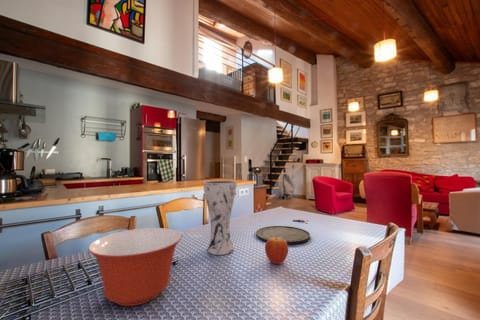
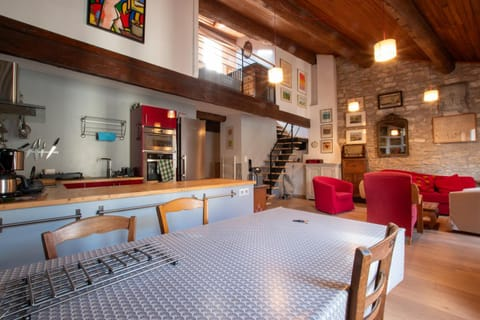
- fruit [264,237,289,265]
- vase [202,180,237,256]
- plate [255,225,311,245]
- mixing bowl [87,227,183,307]
